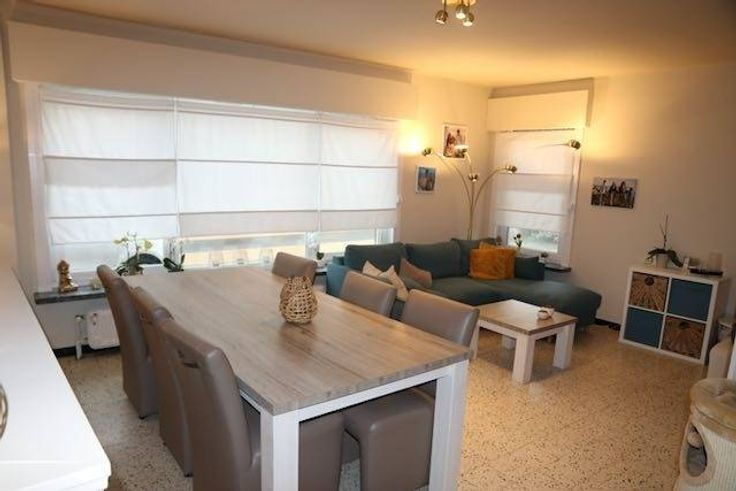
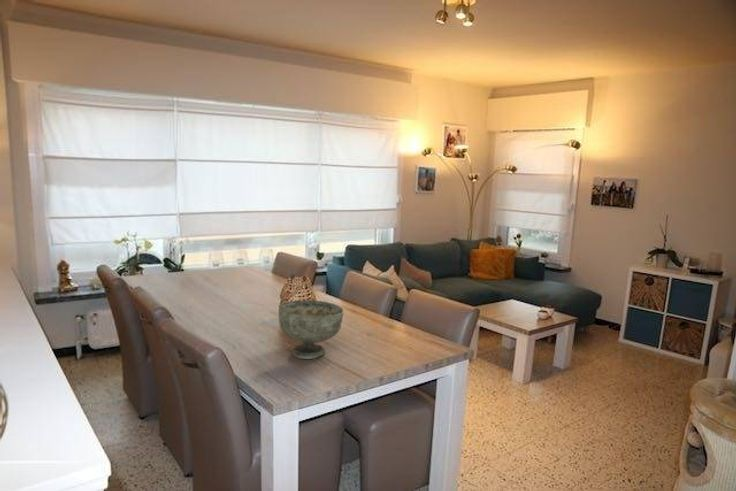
+ decorative bowl [278,299,345,360]
